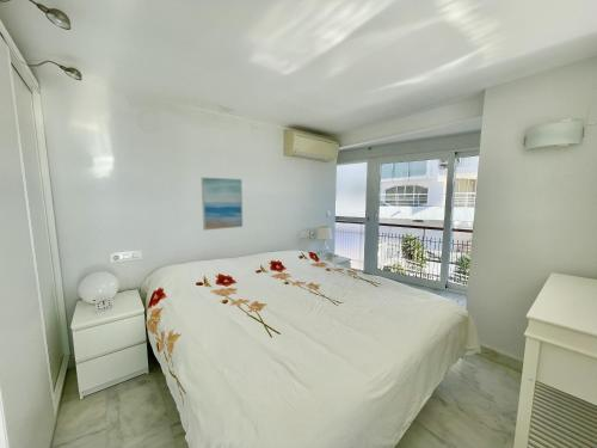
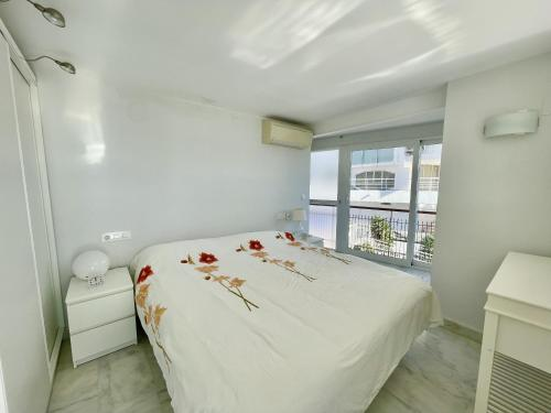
- wall art [201,177,244,232]
